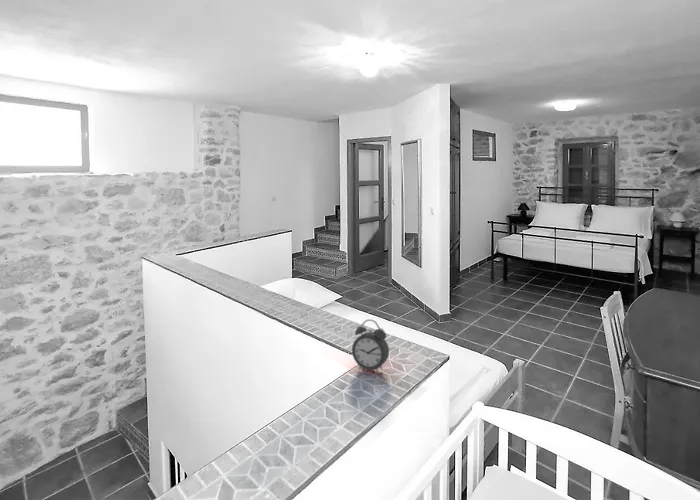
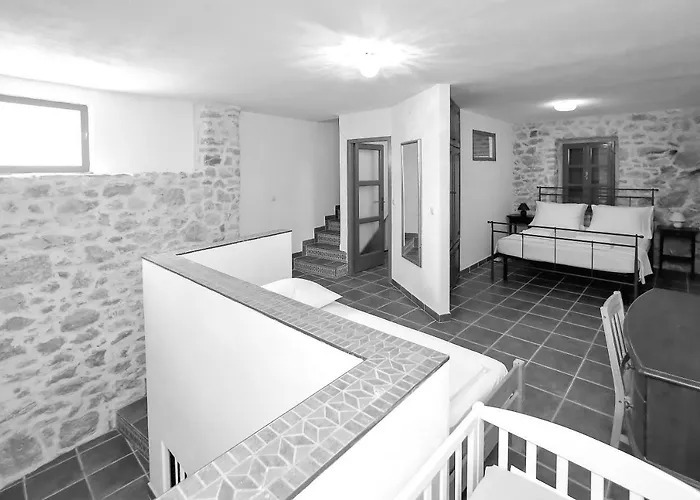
- alarm clock [351,318,390,375]
